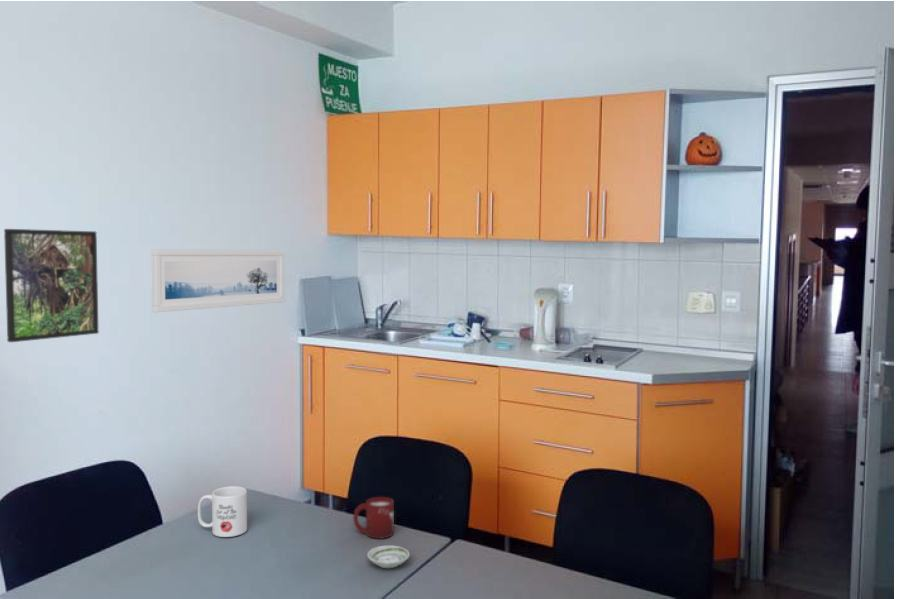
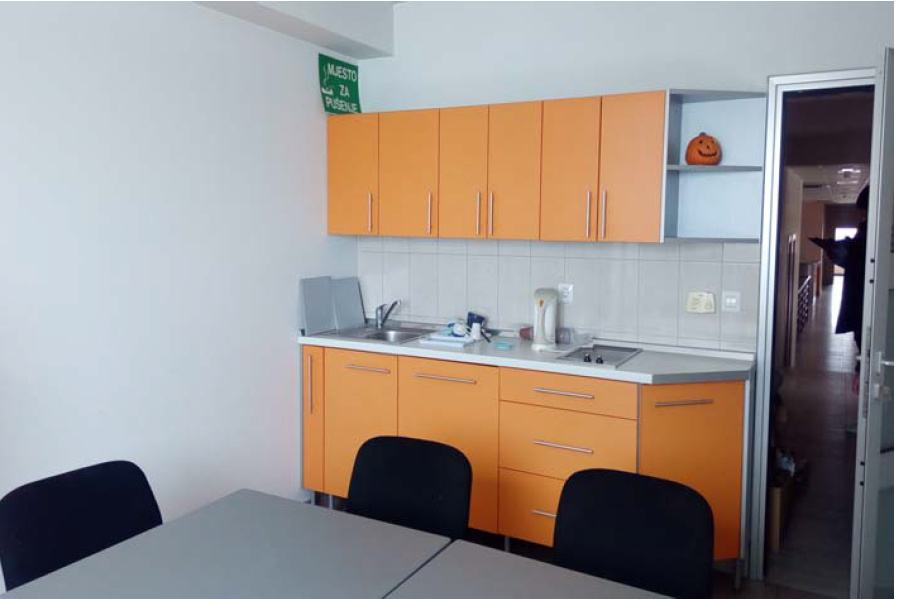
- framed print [3,228,100,343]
- mug [197,485,248,538]
- cup [352,496,395,540]
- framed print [151,248,285,313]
- saucer [366,545,411,569]
